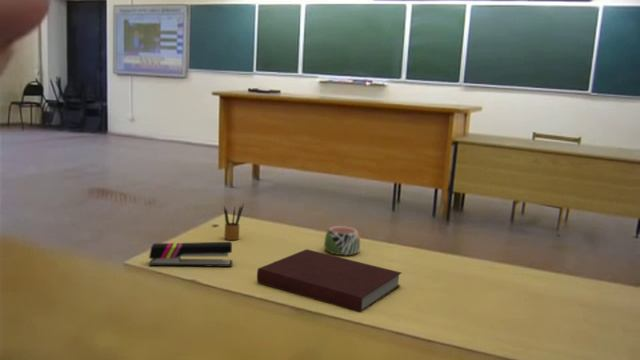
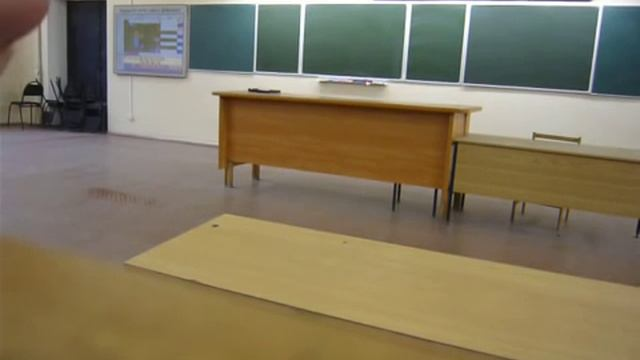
- notebook [256,248,402,313]
- mug [323,225,361,256]
- stapler [148,241,233,268]
- pencil box [223,202,245,241]
